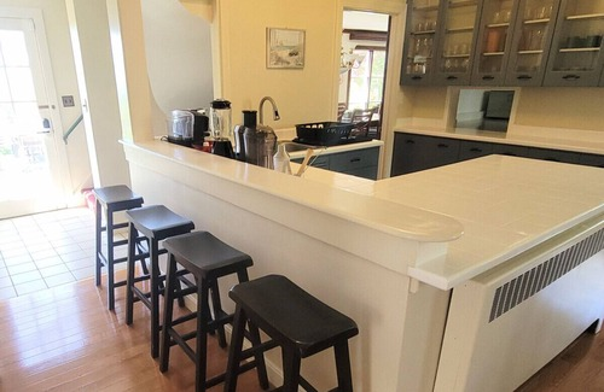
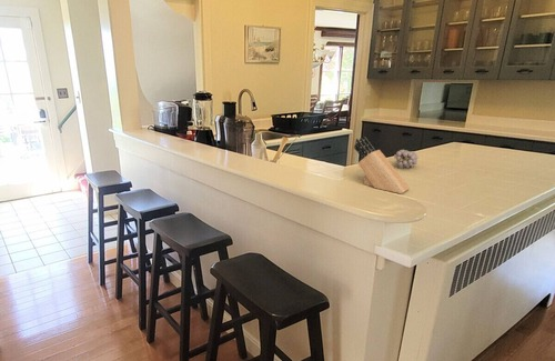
+ fruit [393,149,420,169]
+ knife block [353,136,411,194]
